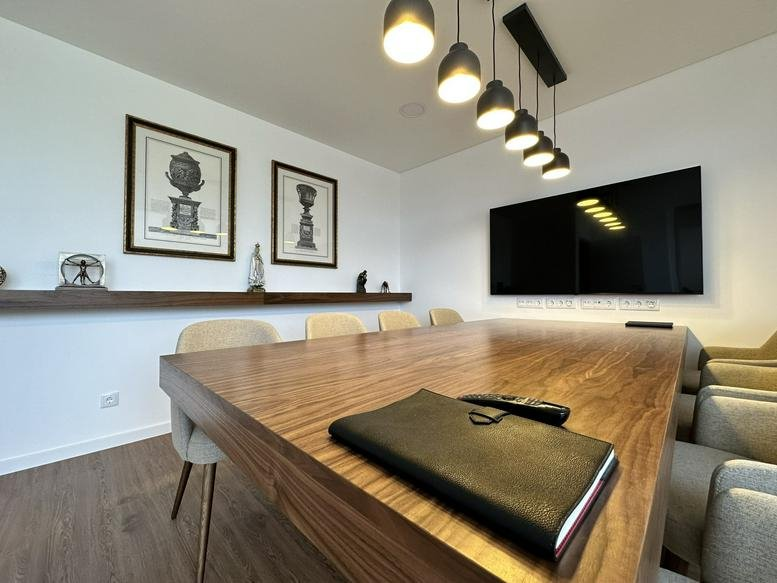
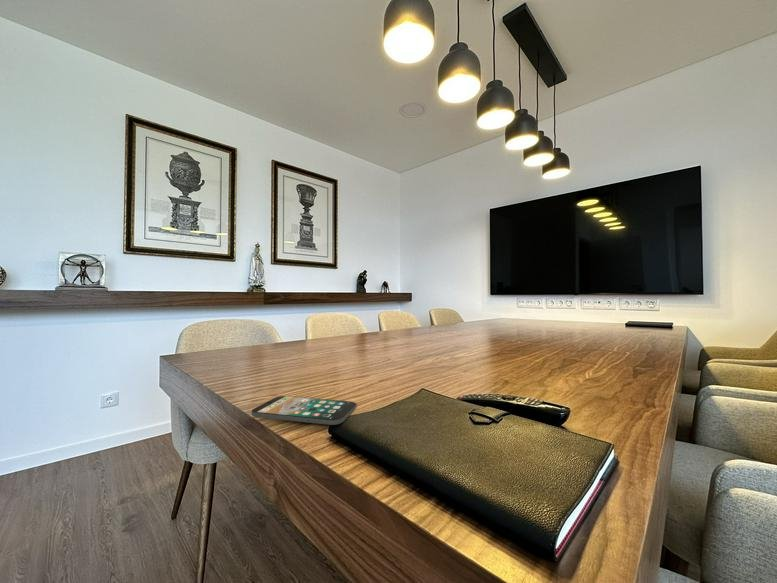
+ smartphone [251,395,358,426]
